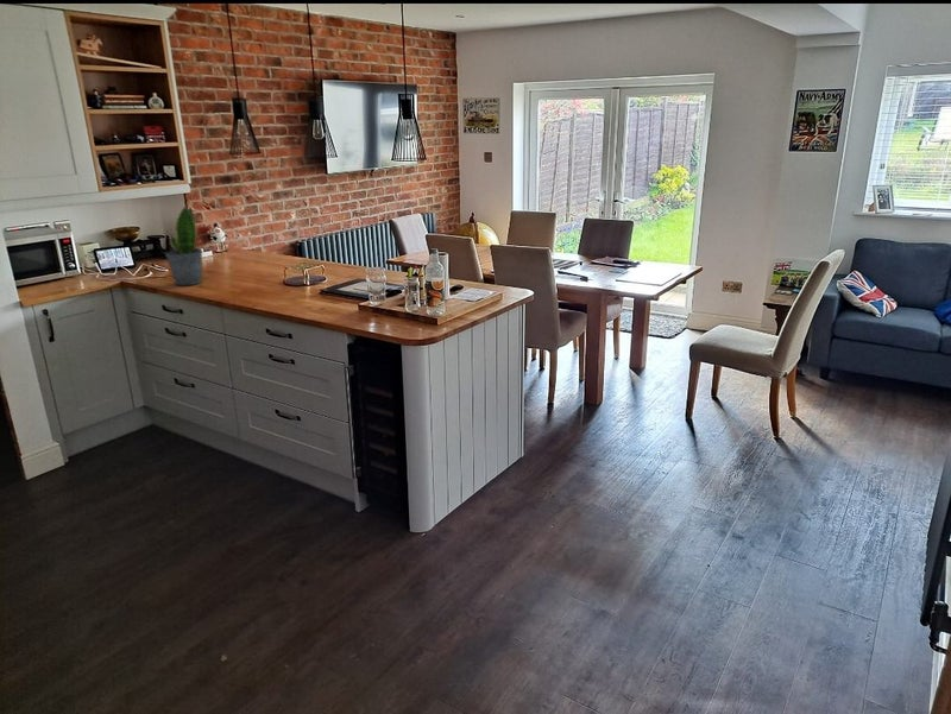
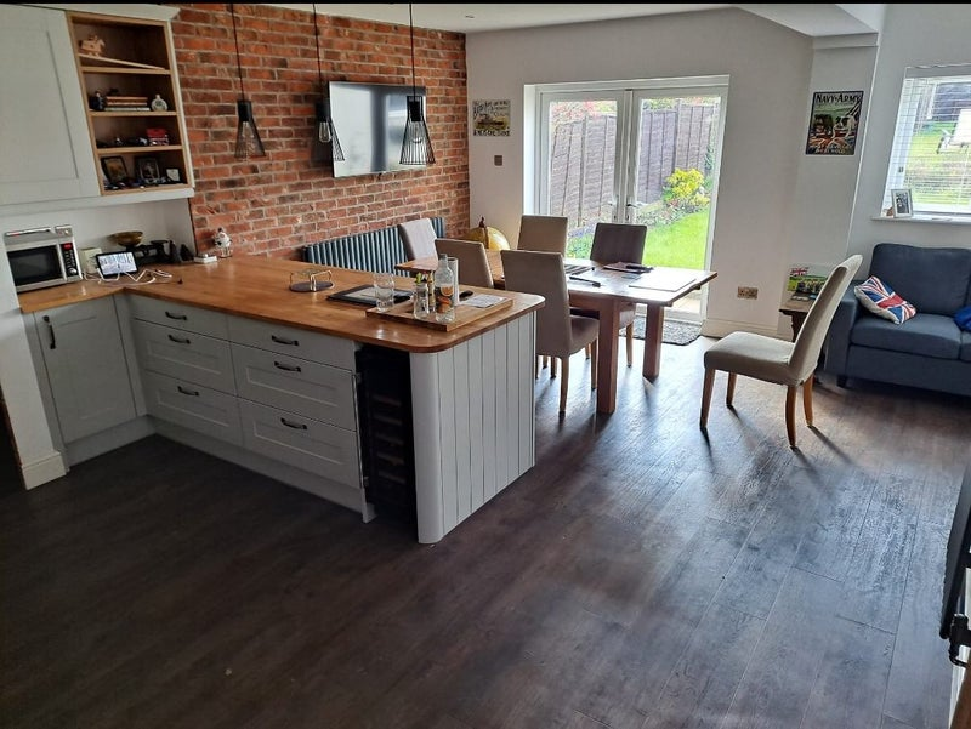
- potted plant [163,204,203,286]
